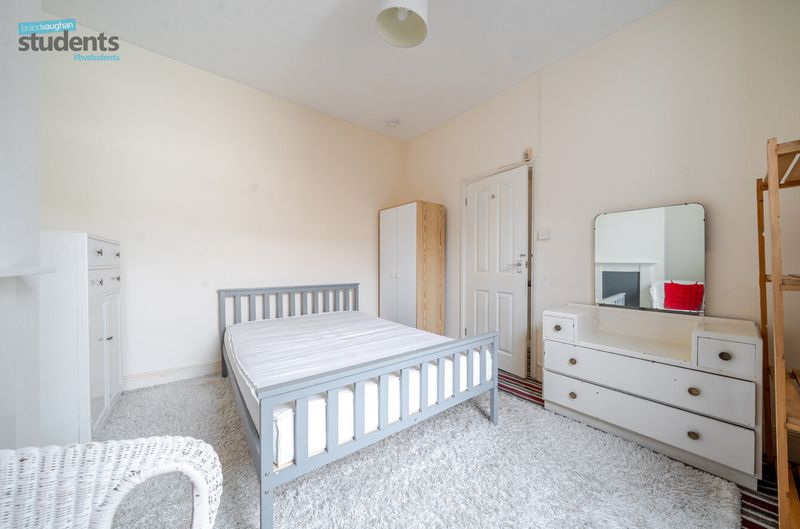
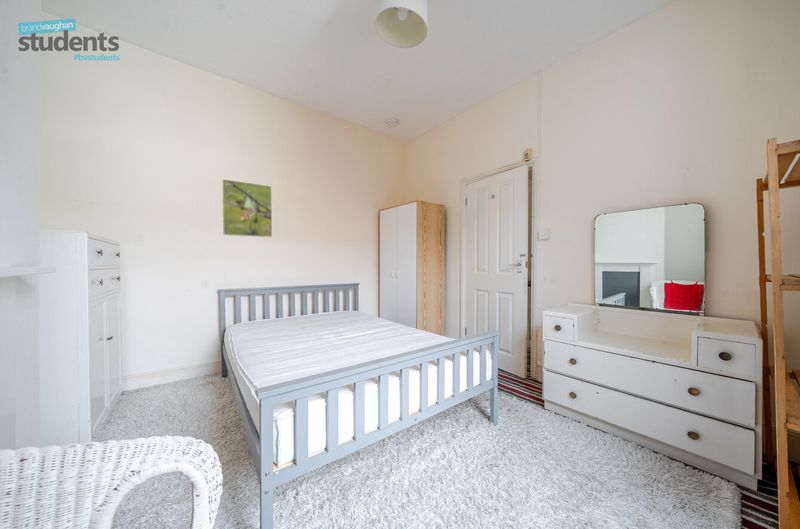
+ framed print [221,178,273,238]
